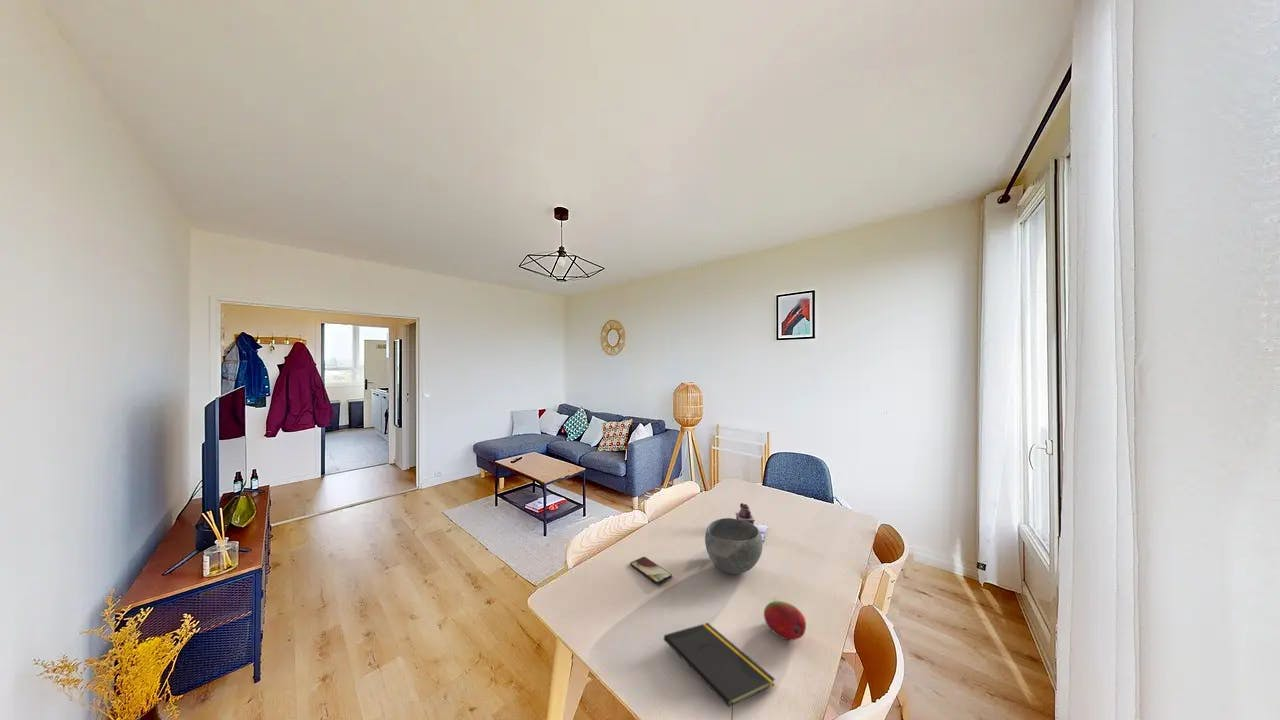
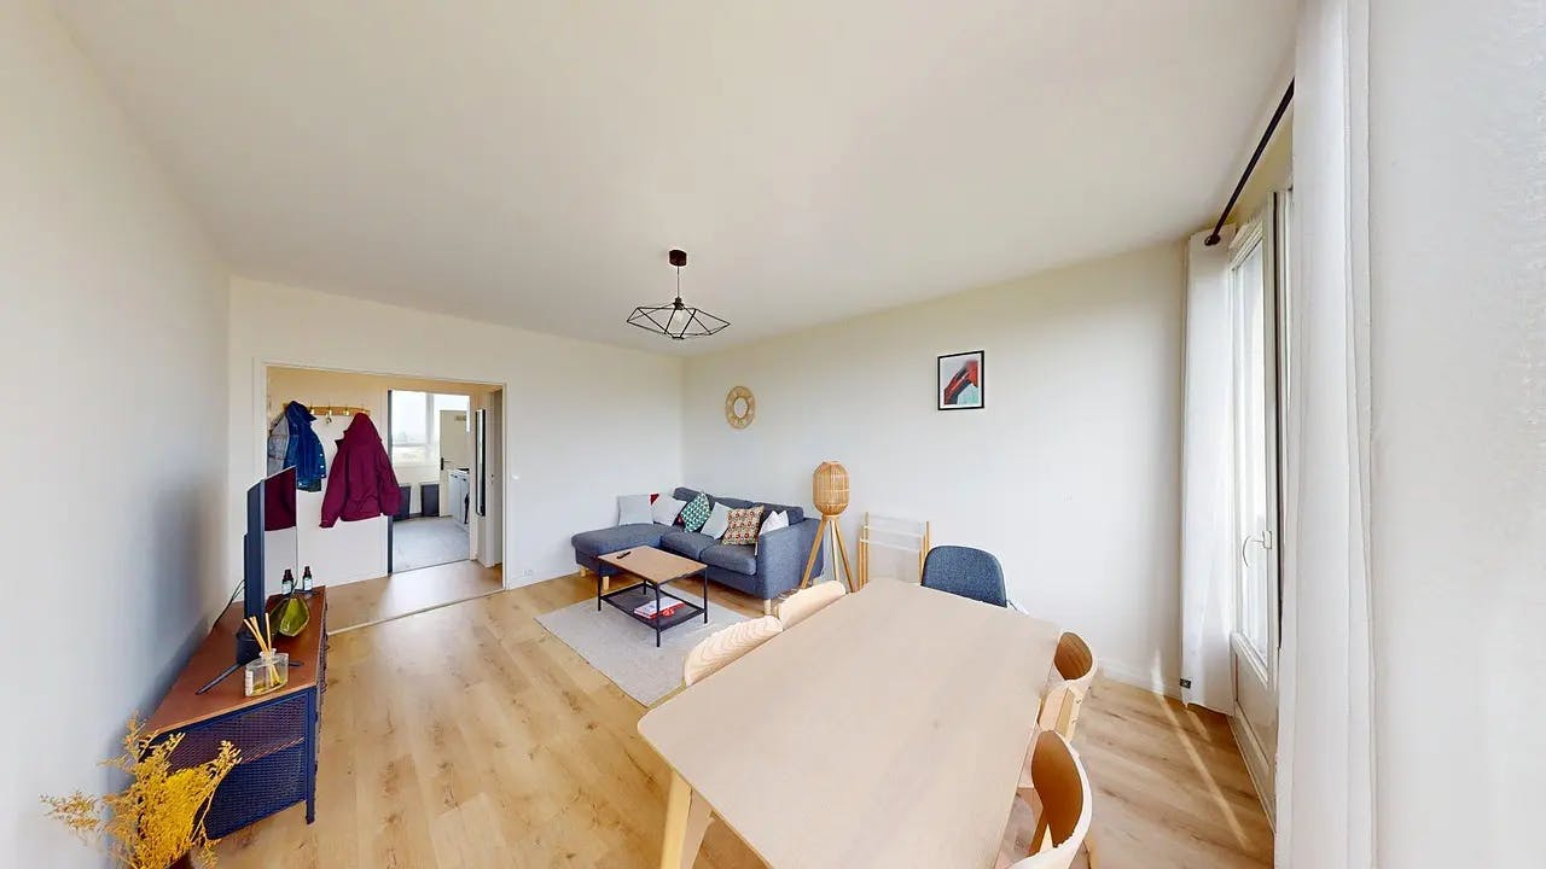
- bowl [704,517,764,575]
- teapot [735,502,769,543]
- fruit [763,600,807,641]
- smartphone [629,556,673,585]
- notepad [663,622,776,720]
